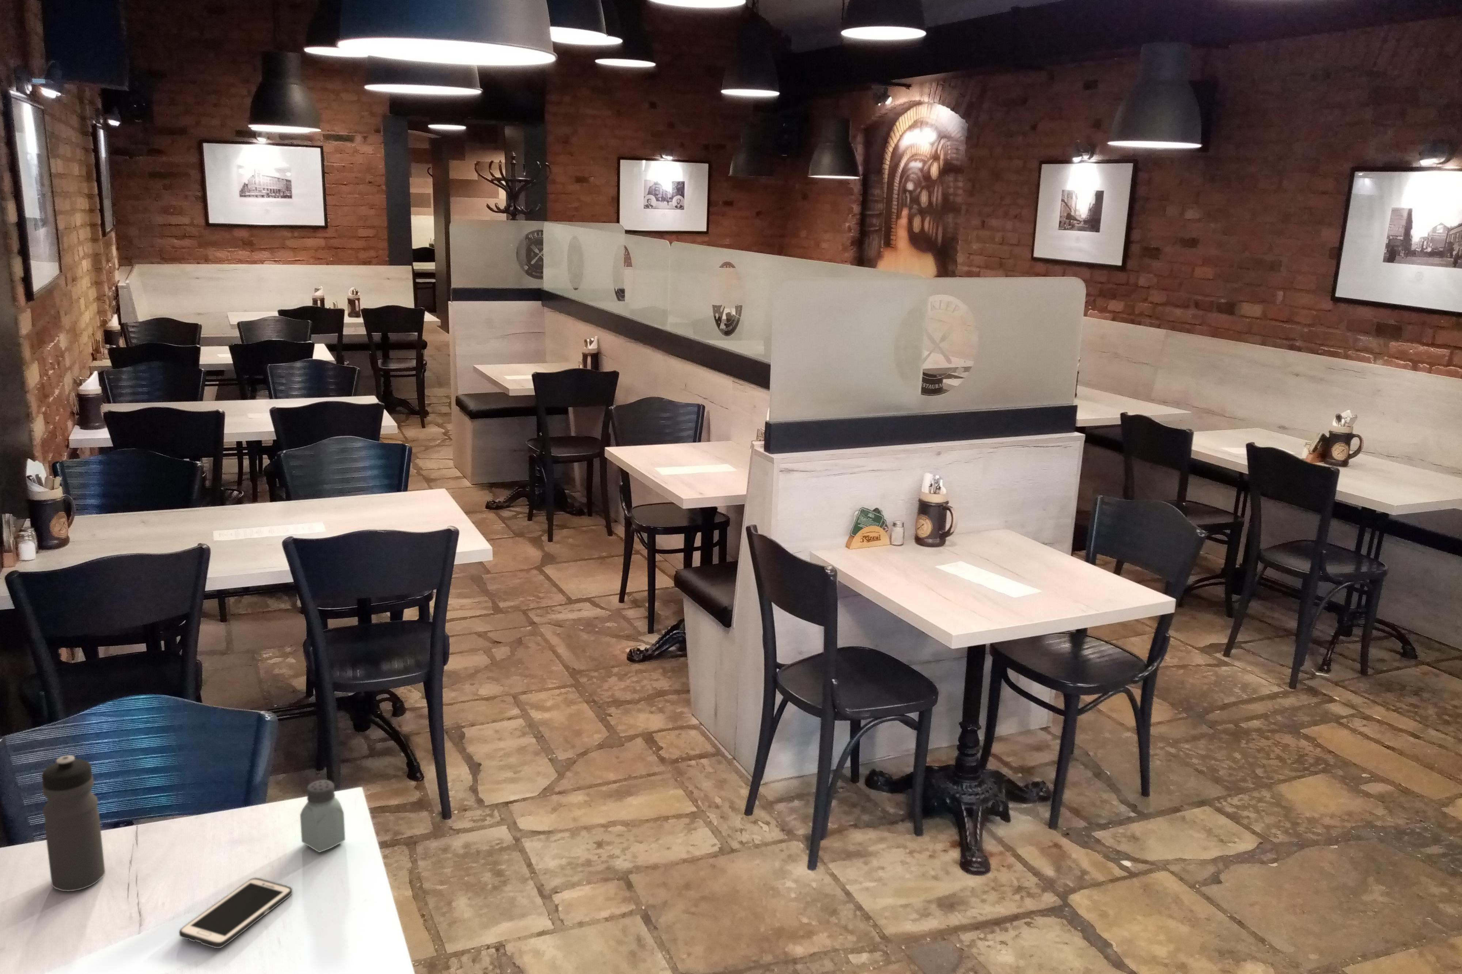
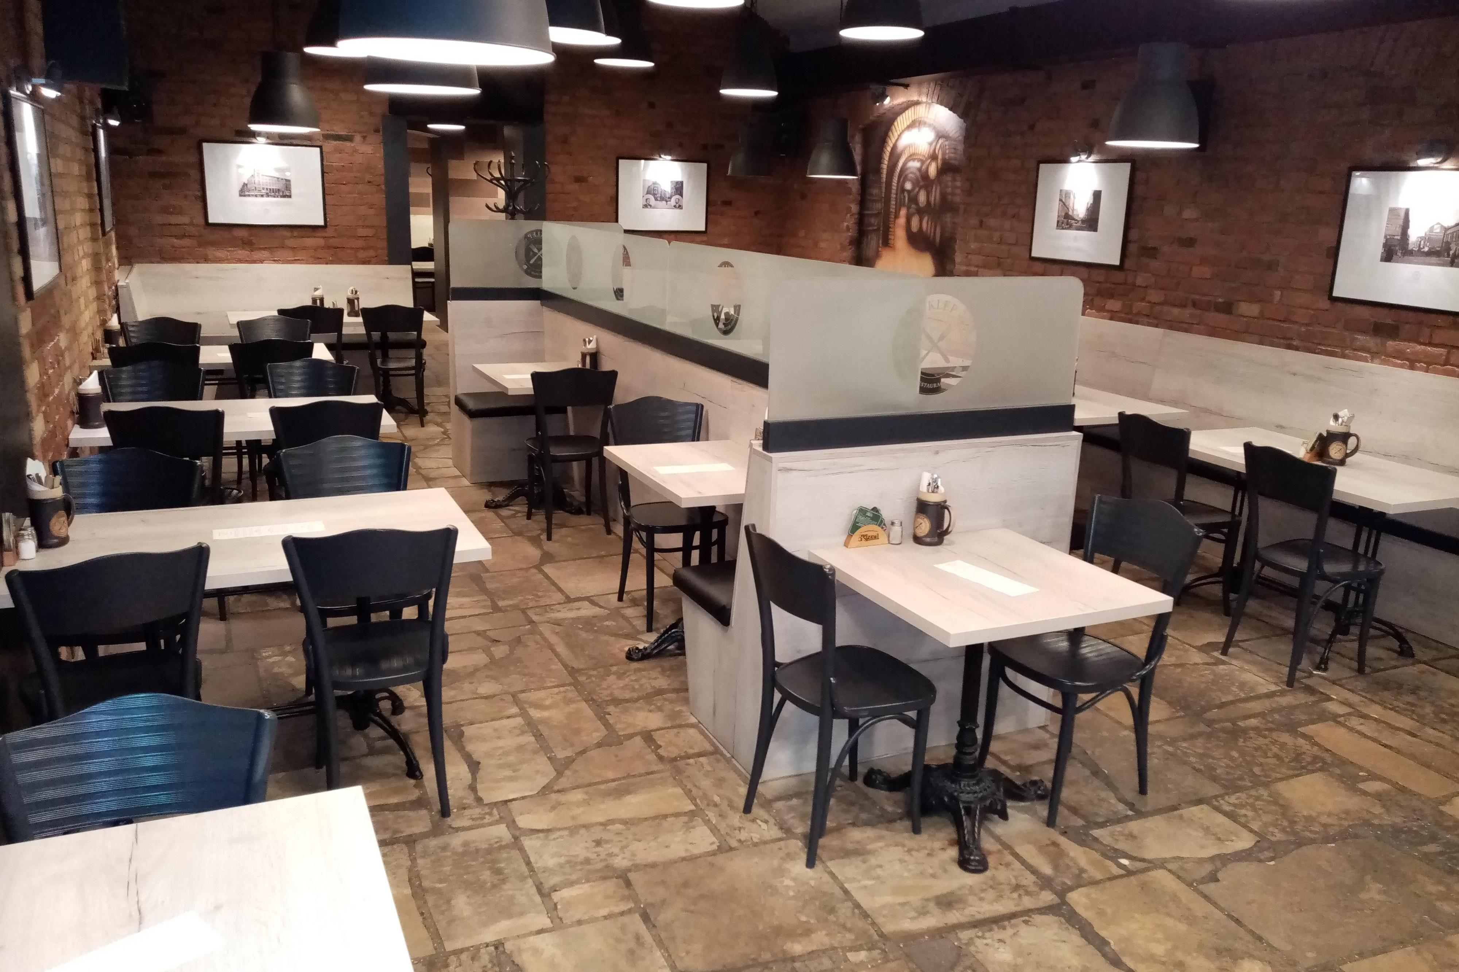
- cell phone [178,877,292,949]
- water bottle [41,756,105,891]
- saltshaker [300,779,346,852]
